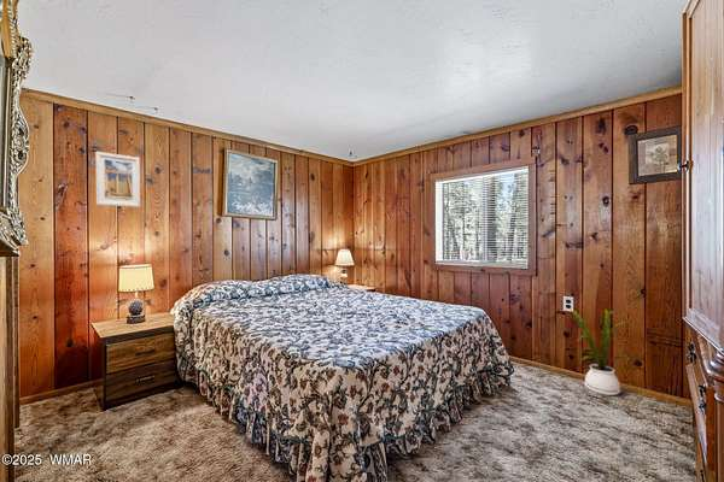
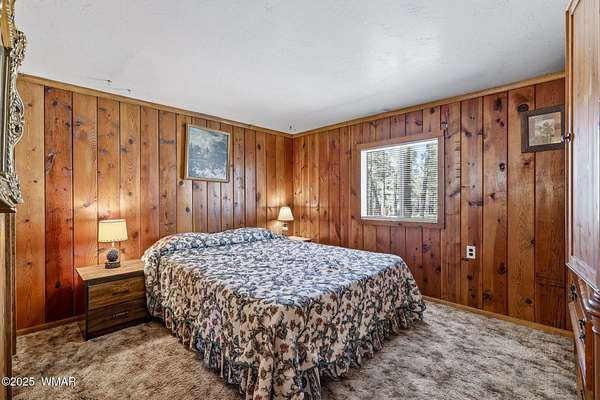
- house plant [566,298,634,396]
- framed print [94,151,141,208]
